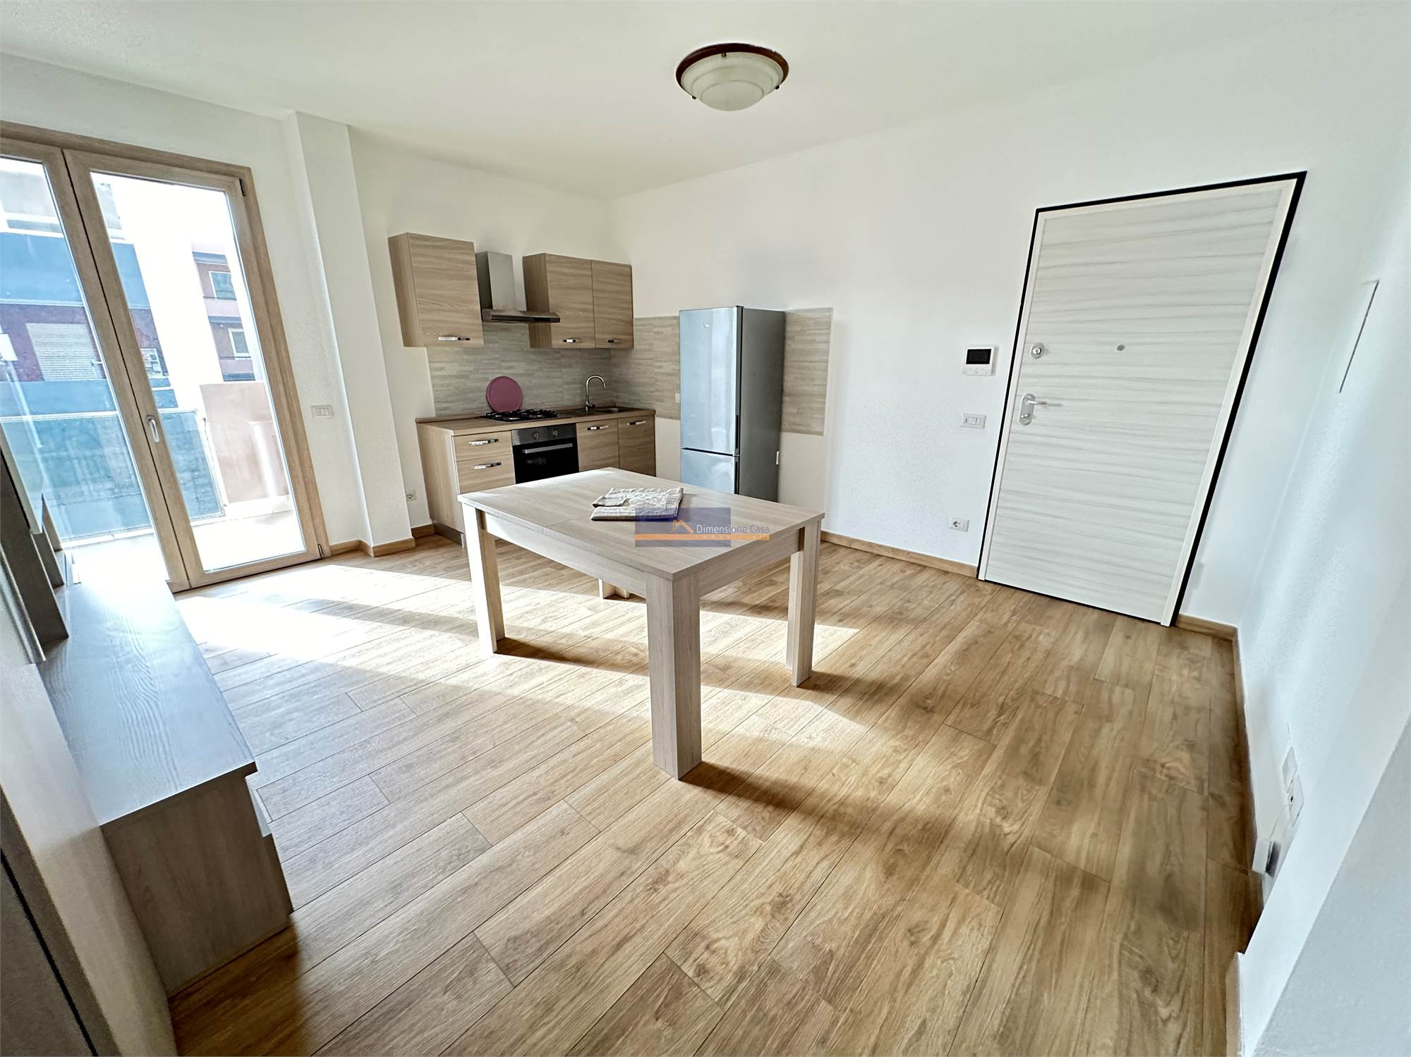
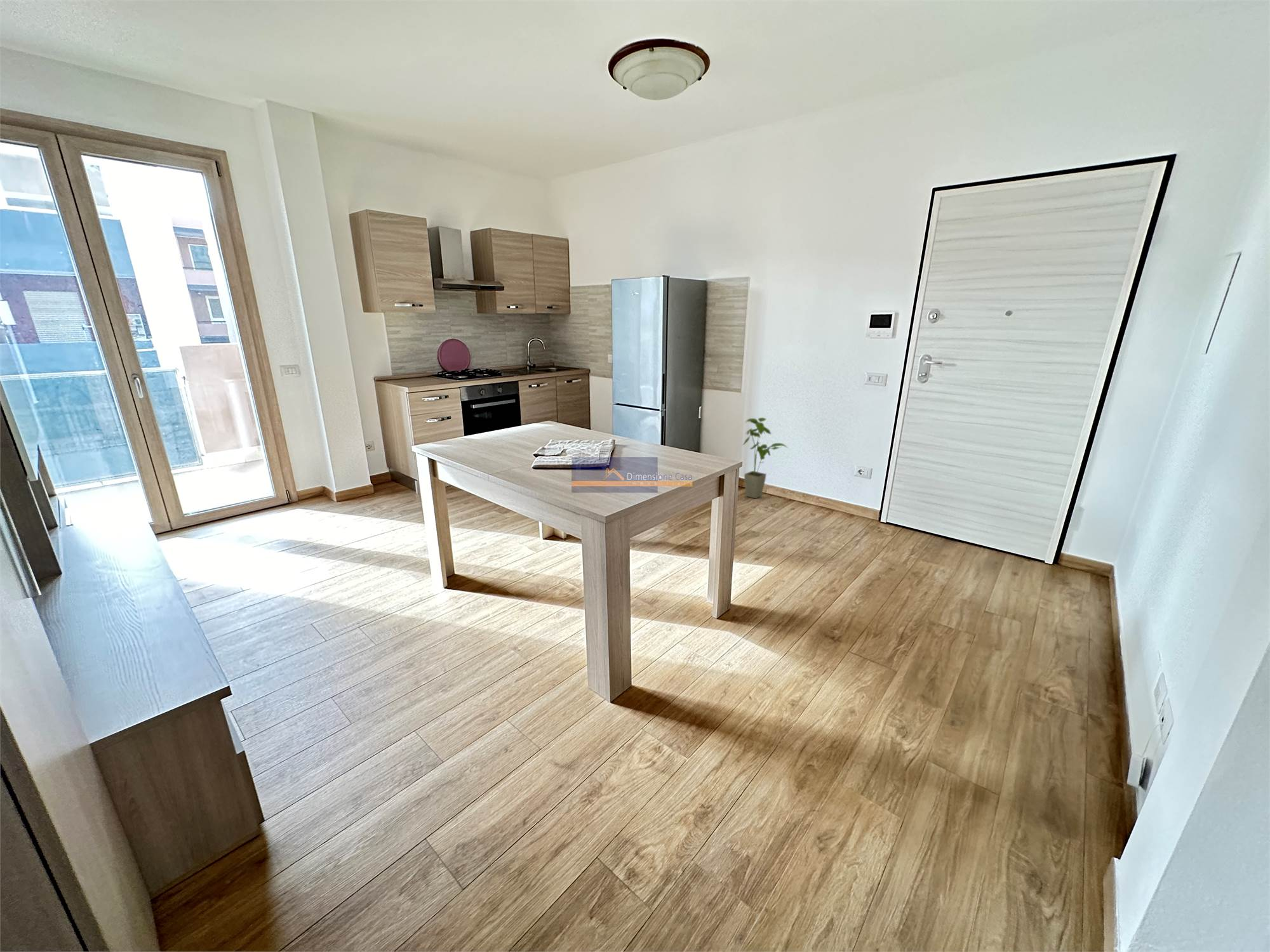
+ house plant [742,417,789,499]
